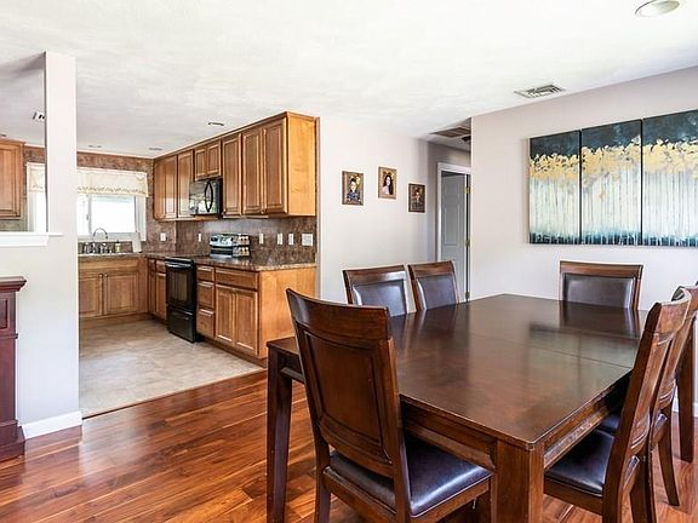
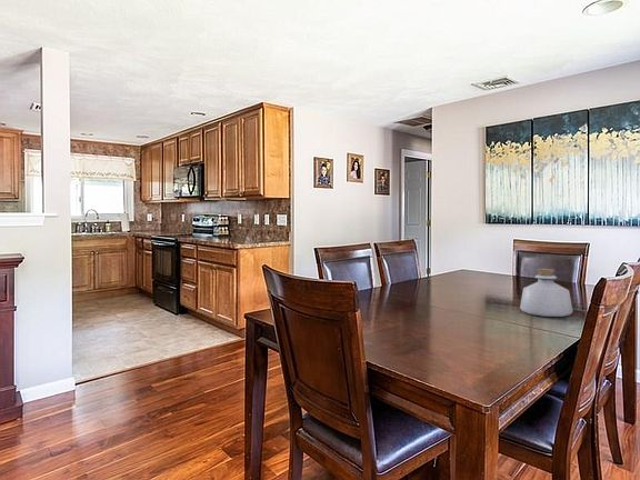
+ bottle [519,268,573,318]
